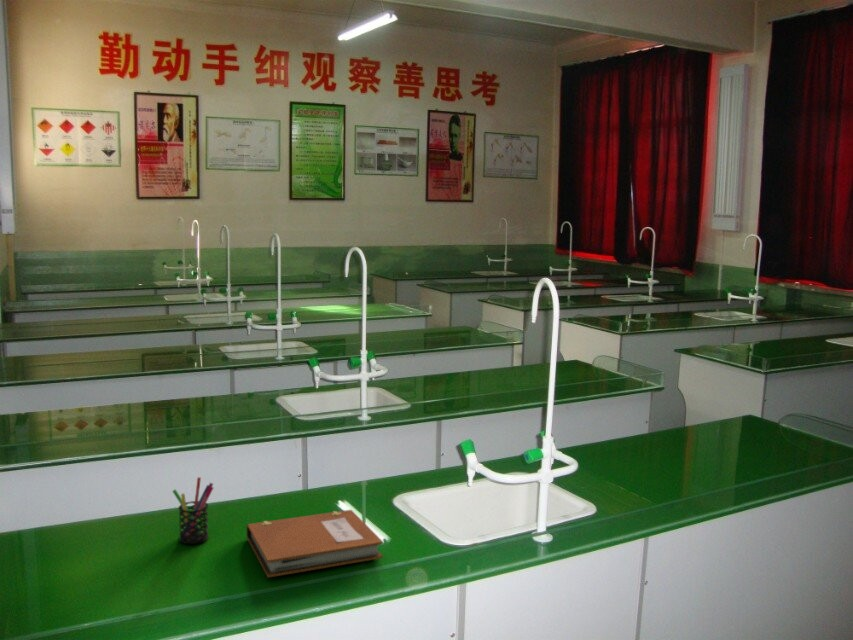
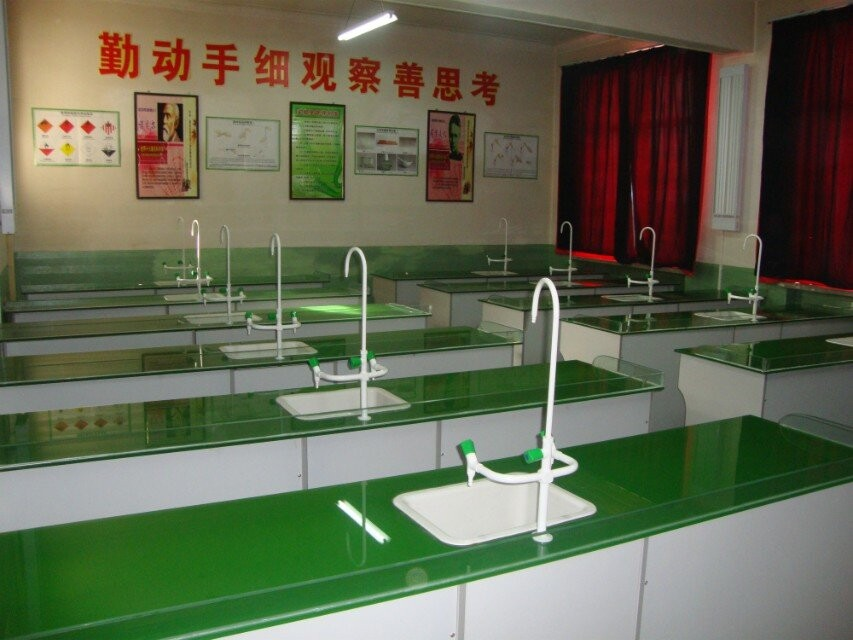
- notebook [246,509,384,578]
- pen holder [171,476,214,545]
